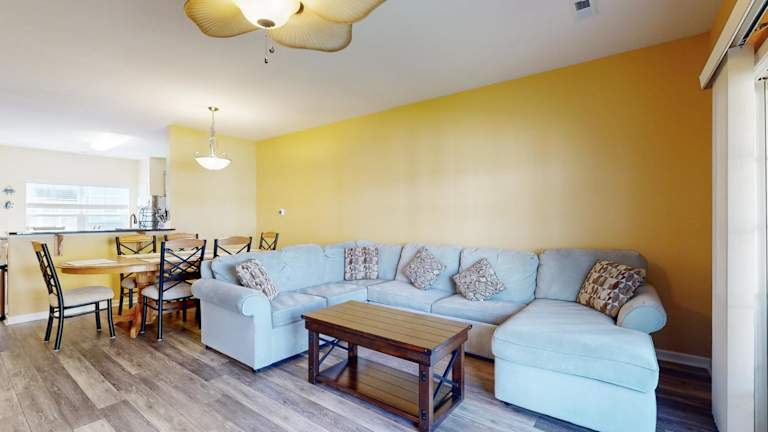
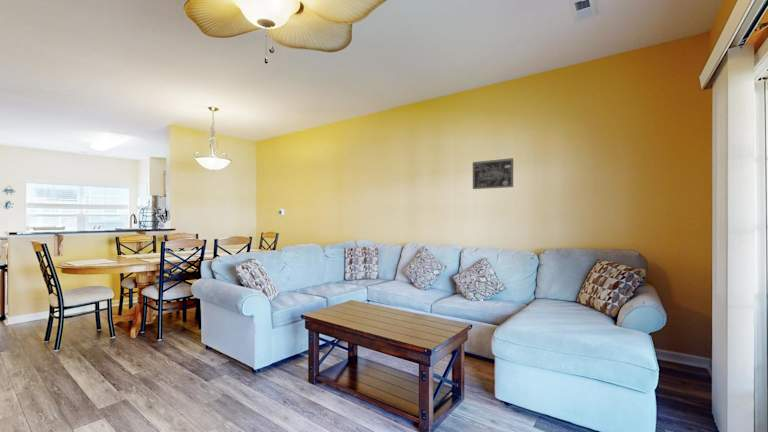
+ wall art [472,157,514,190]
